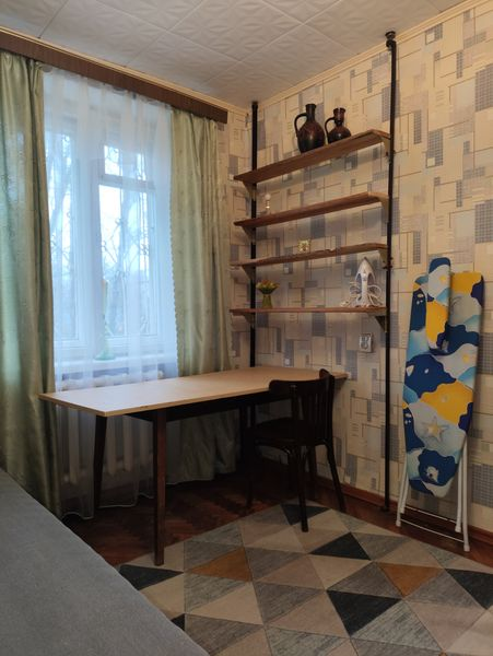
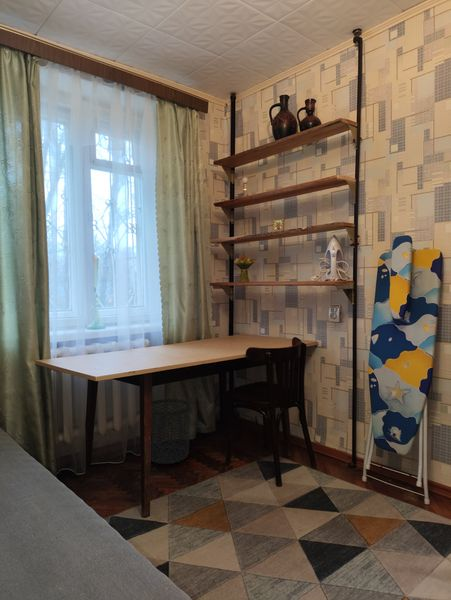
+ waste bin [150,398,191,465]
